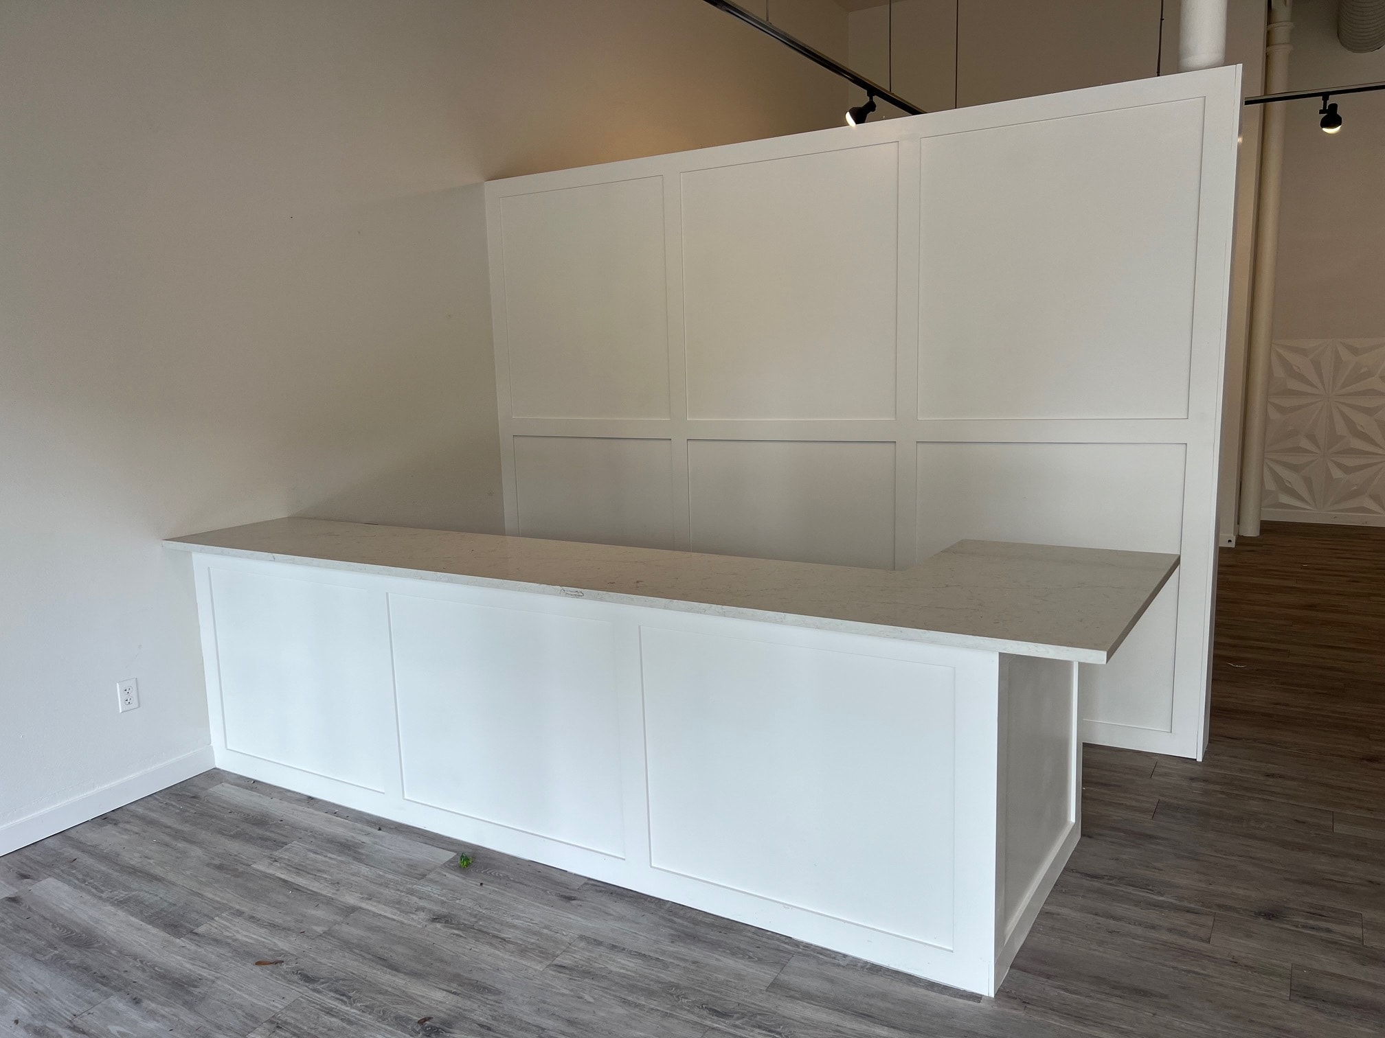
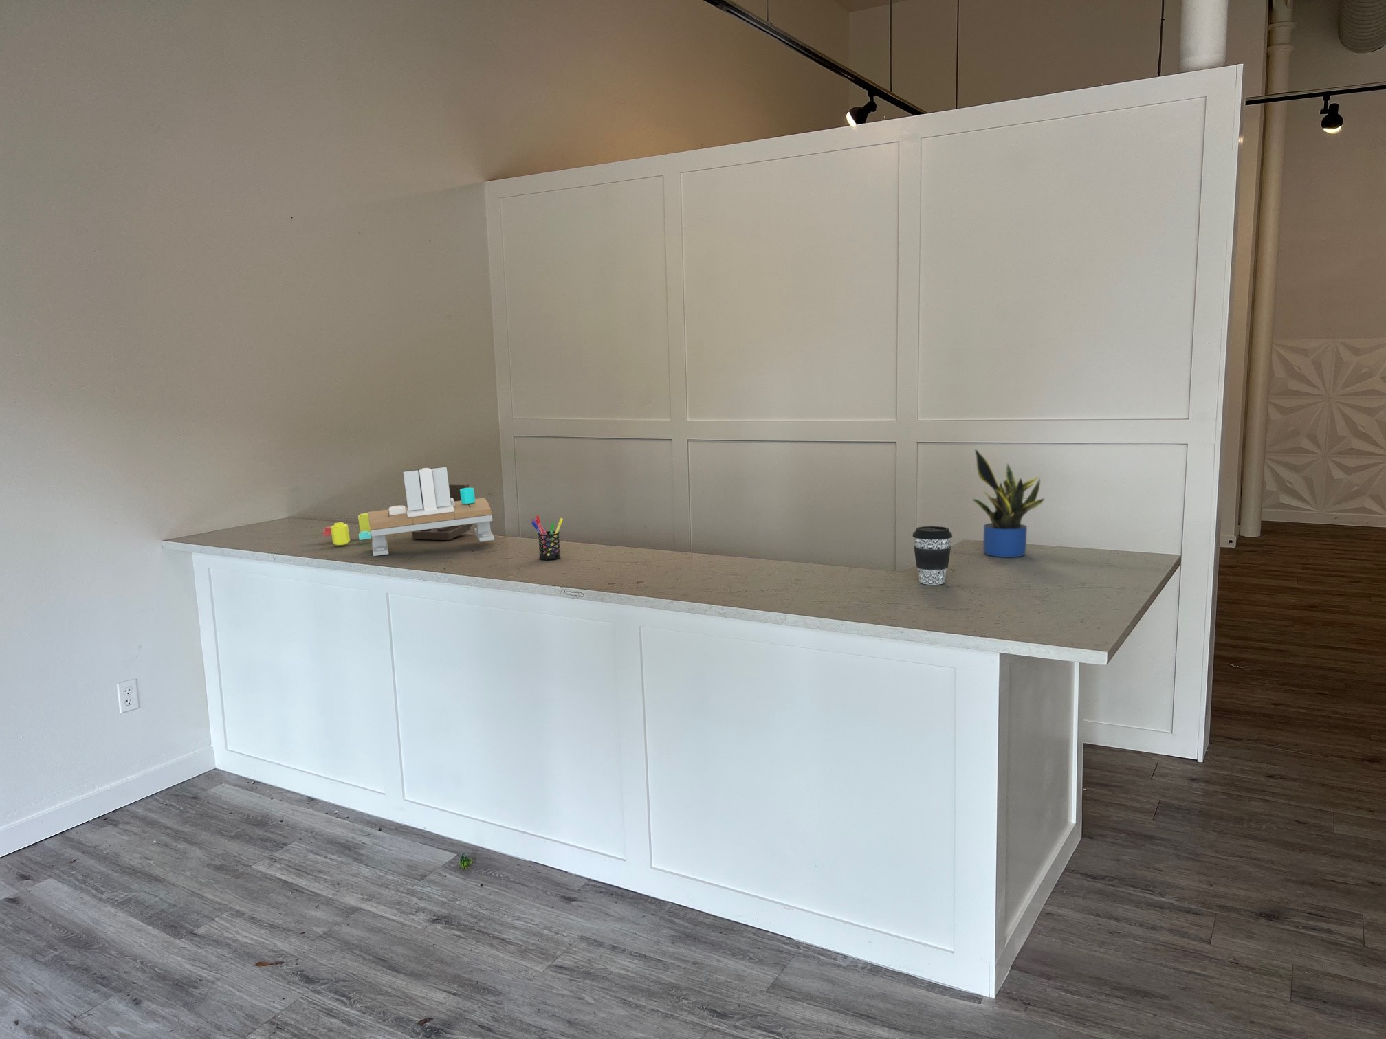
+ coffee cup [911,526,953,585]
+ desk organizer [322,465,495,557]
+ pen holder [530,515,564,561]
+ potted plant [972,449,1046,558]
